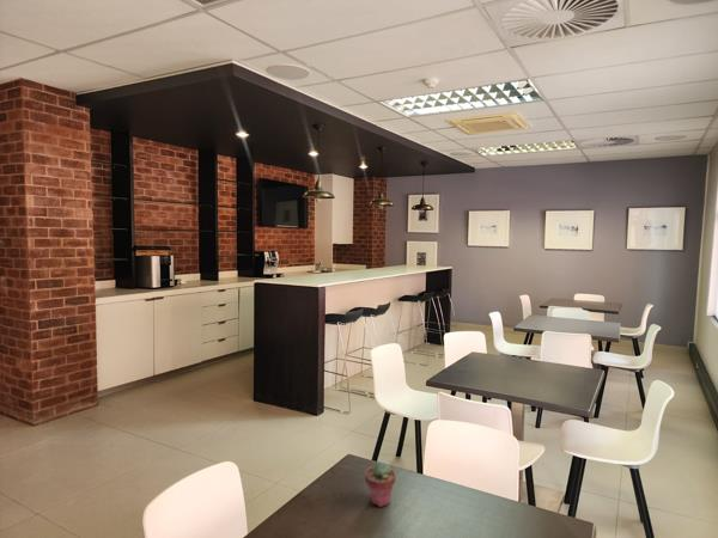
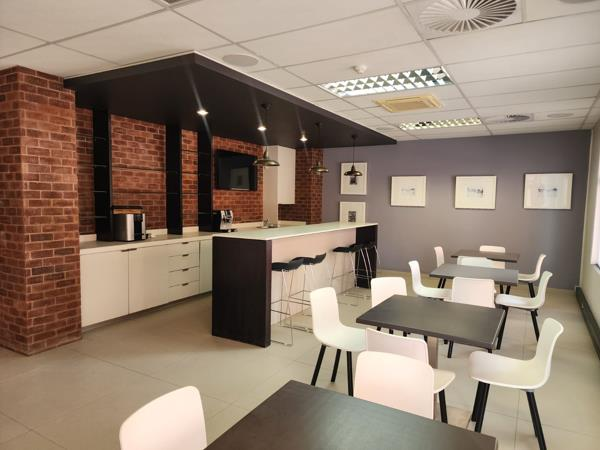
- potted succulent [364,460,397,508]
